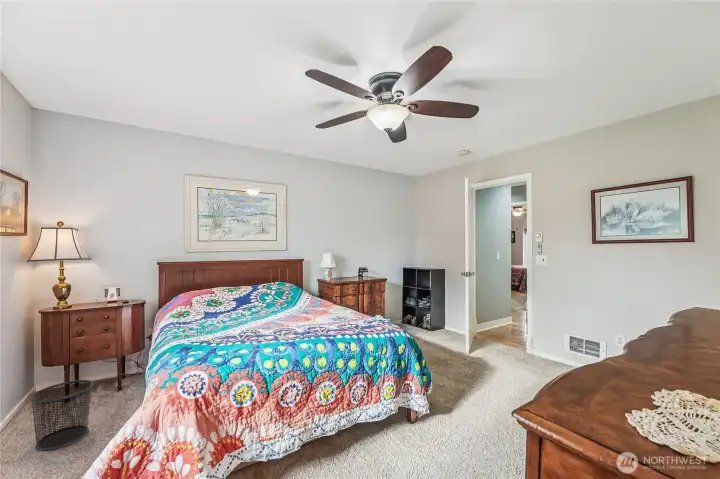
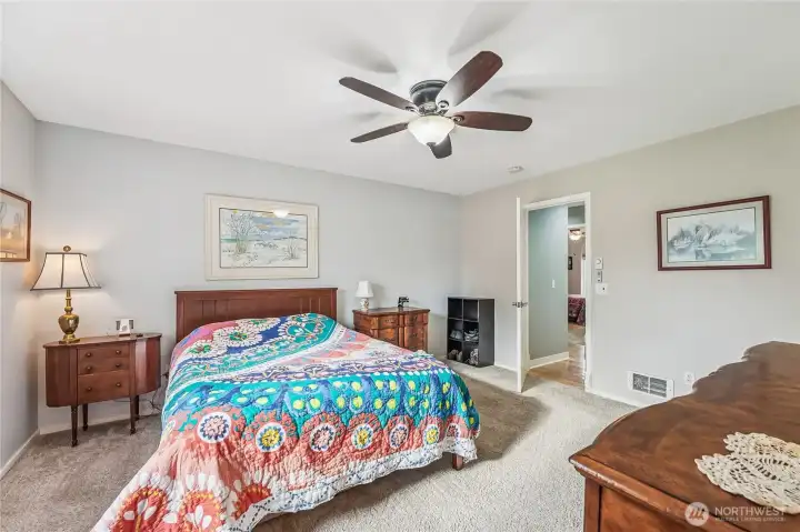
- waste bin [30,379,94,451]
